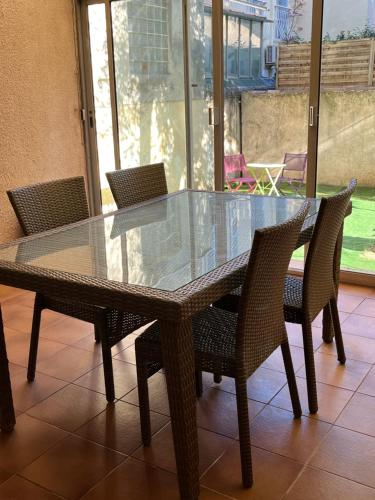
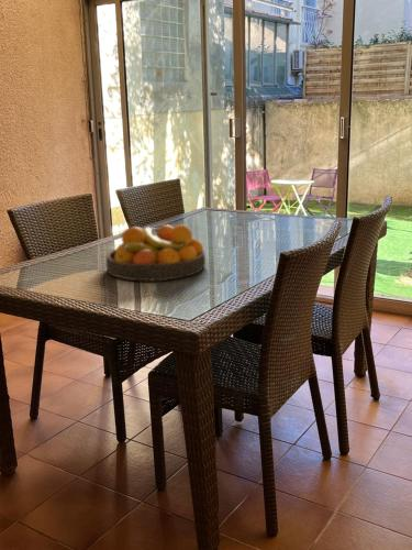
+ fruit bowl [104,223,207,283]
